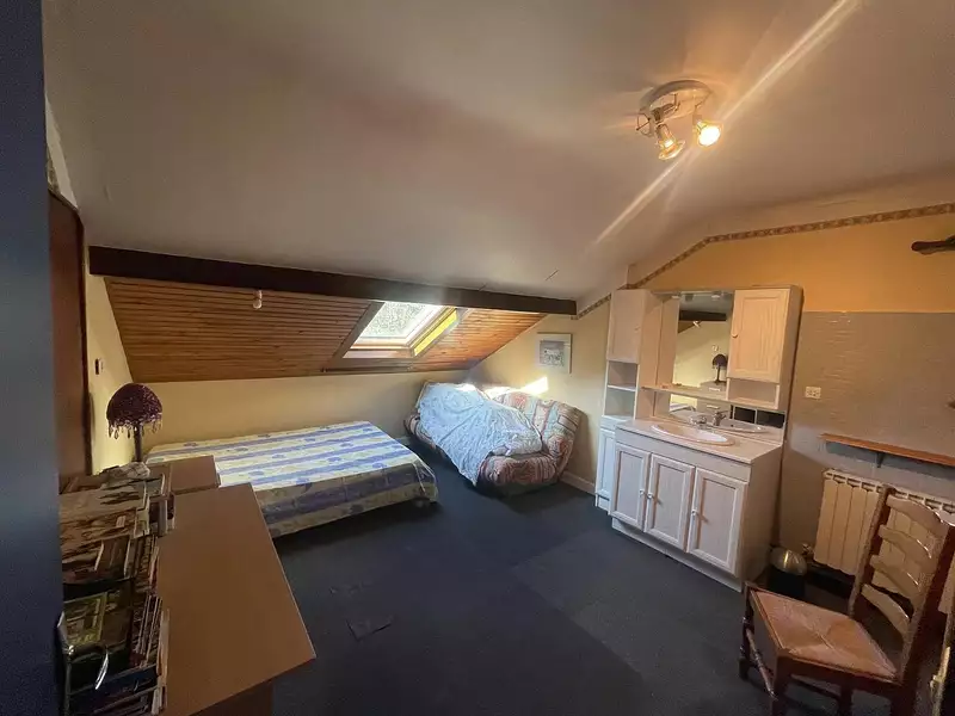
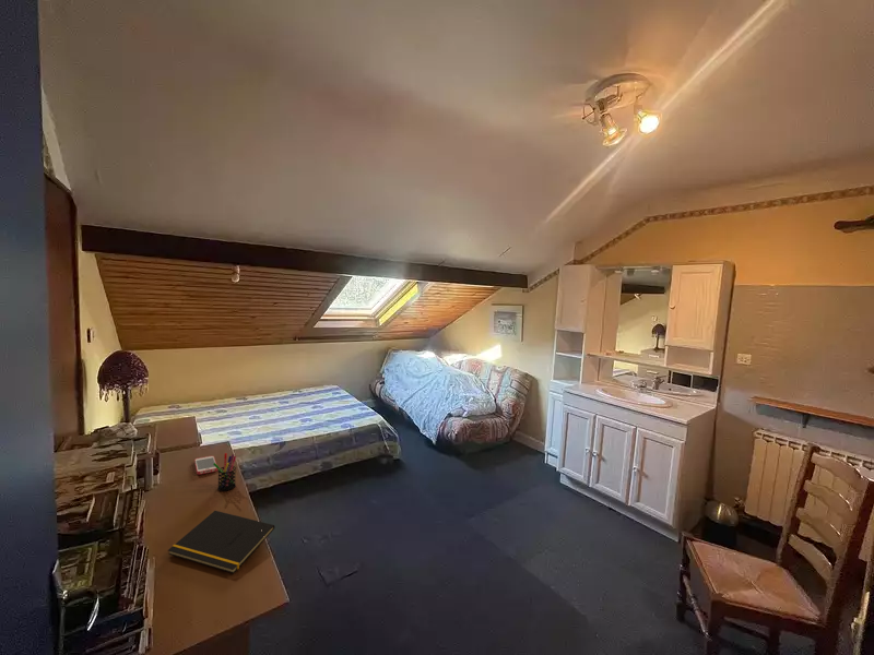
+ pen holder [213,452,237,492]
+ notepad [167,510,275,574]
+ smartphone [193,455,218,476]
